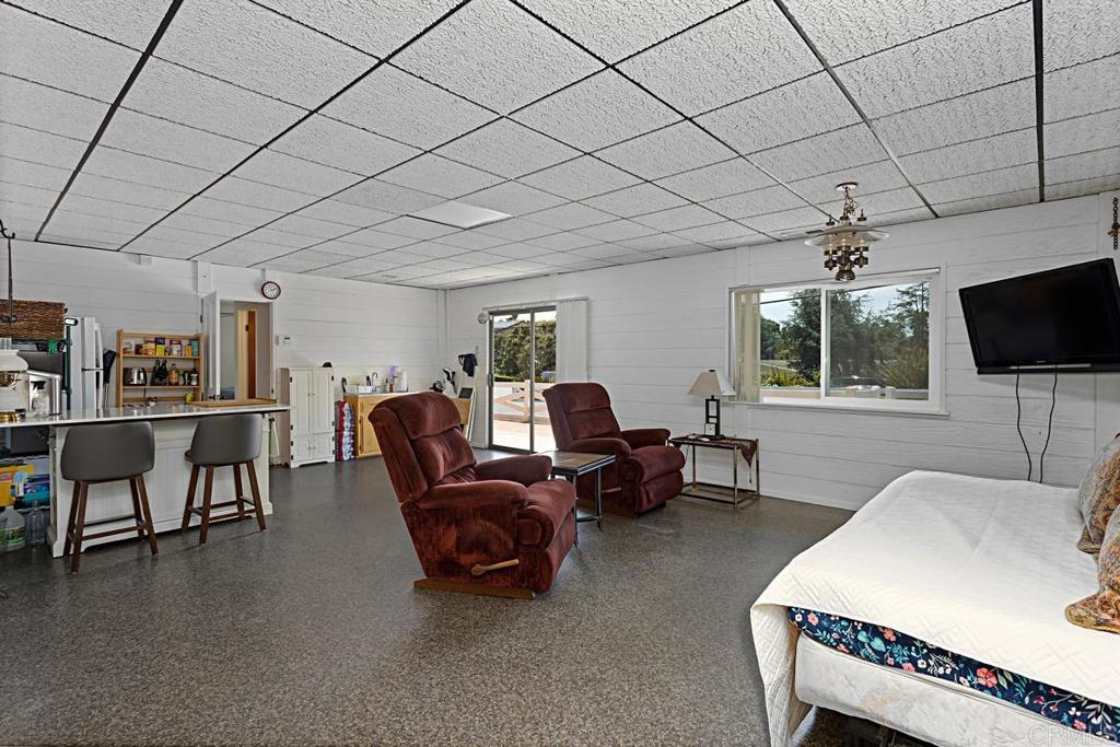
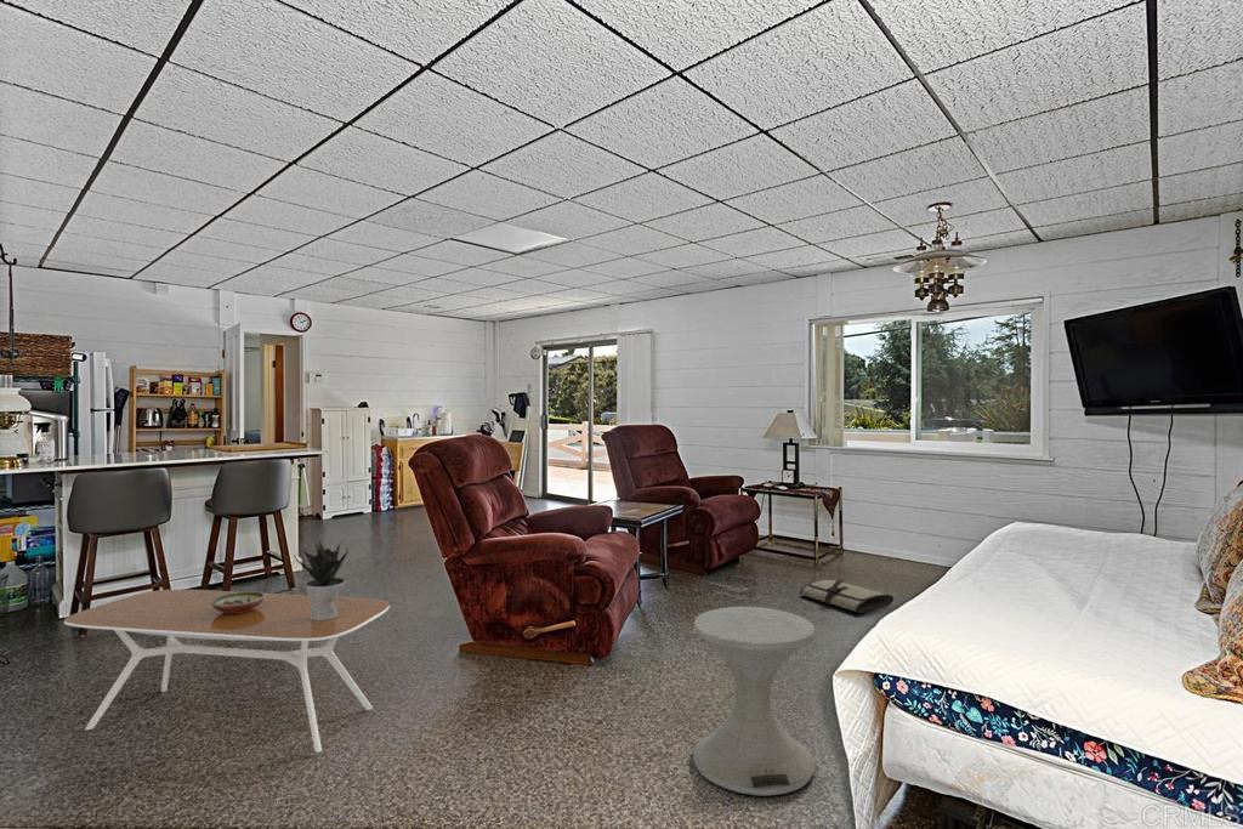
+ potted plant [293,536,350,620]
+ side table [692,606,817,797]
+ coffee table [63,589,391,754]
+ decorative bowl [210,591,265,613]
+ tool roll [799,578,895,614]
